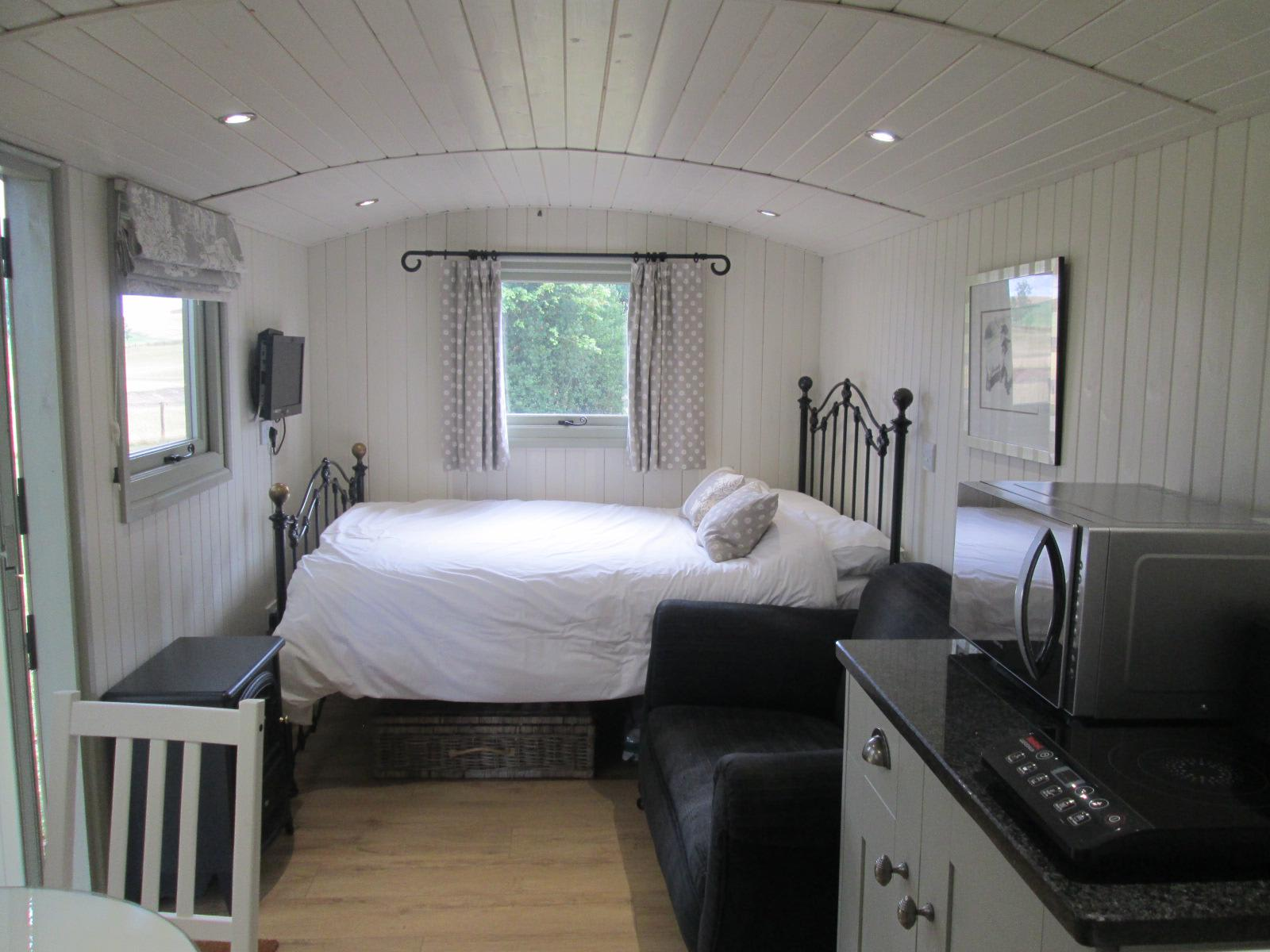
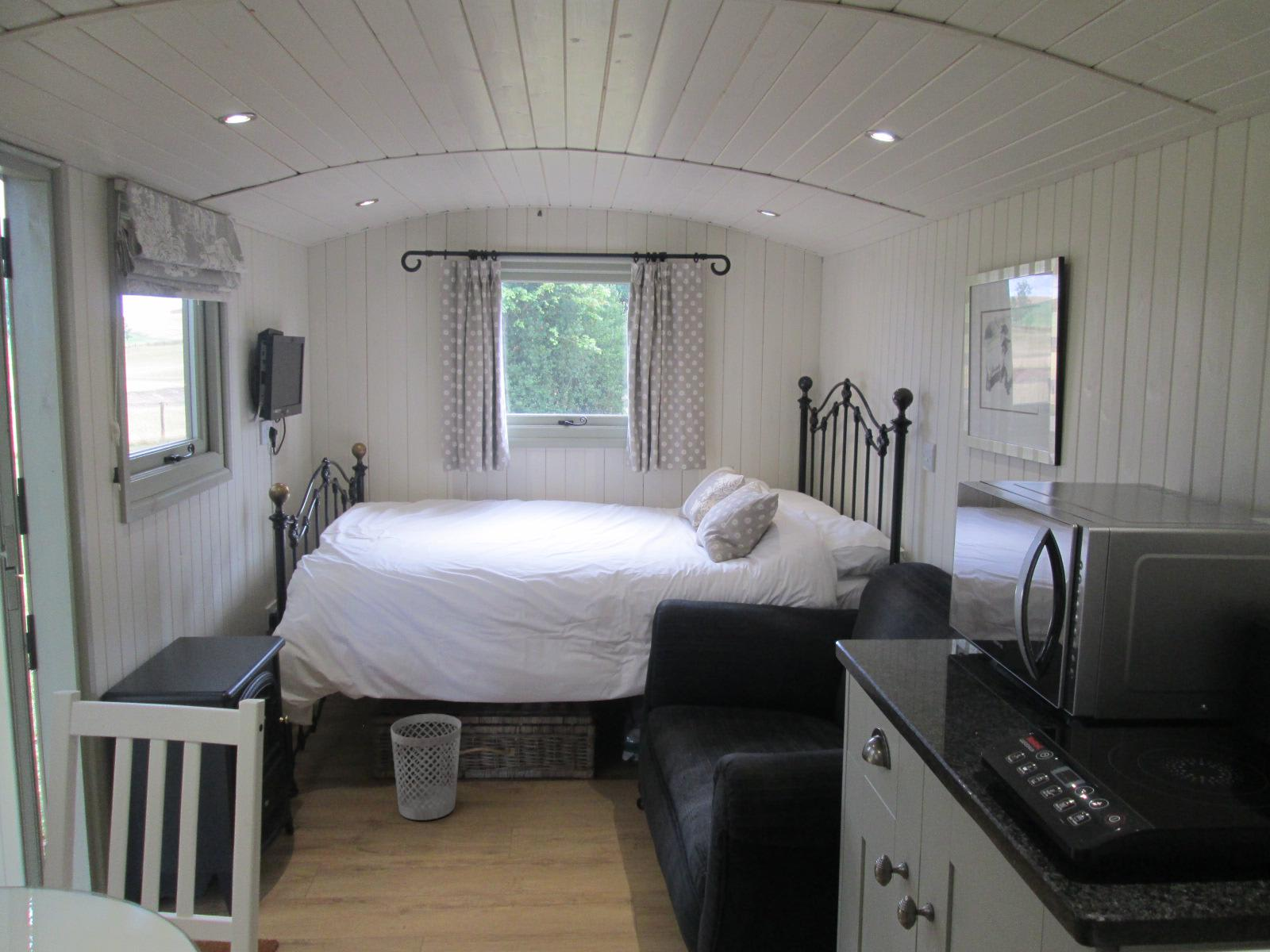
+ wastebasket [390,713,462,821]
